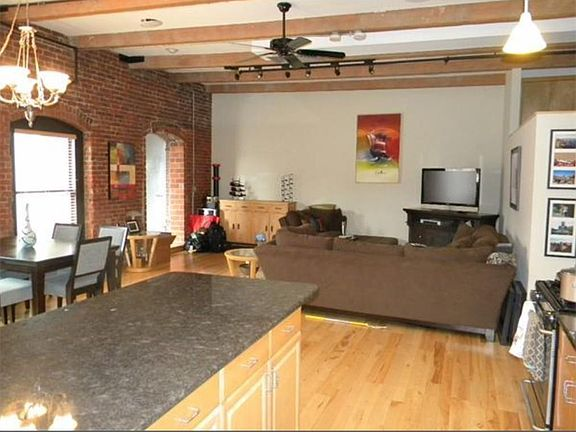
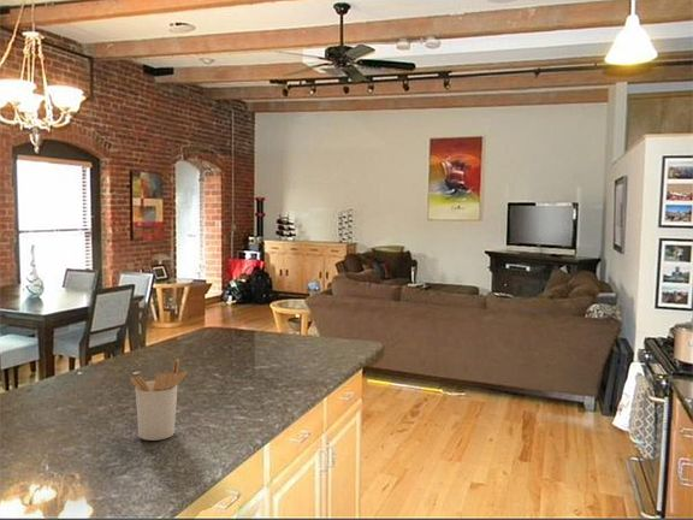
+ utensil holder [129,358,189,442]
